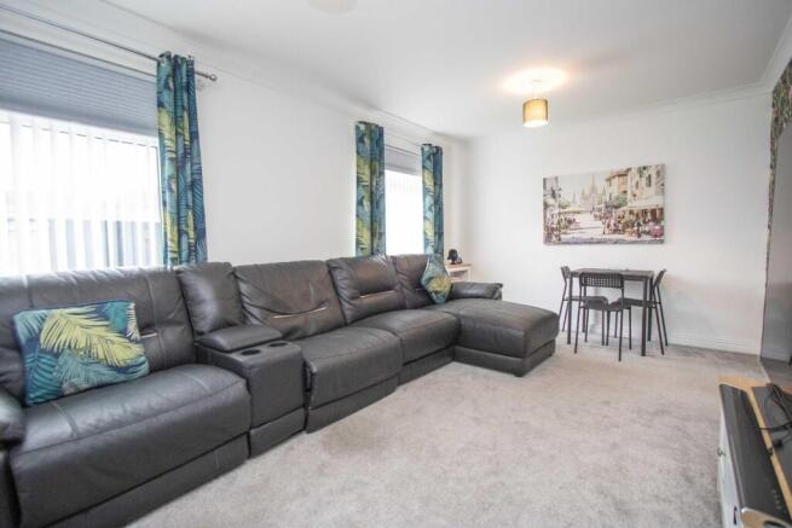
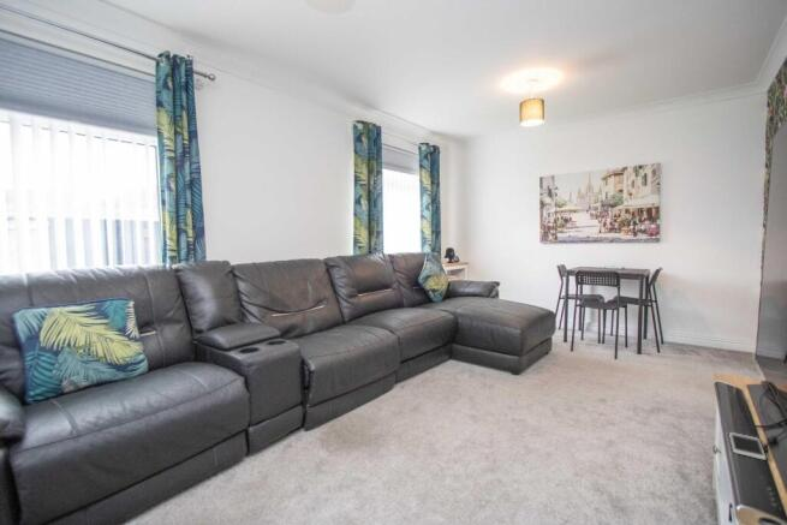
+ smartphone [728,431,768,461]
